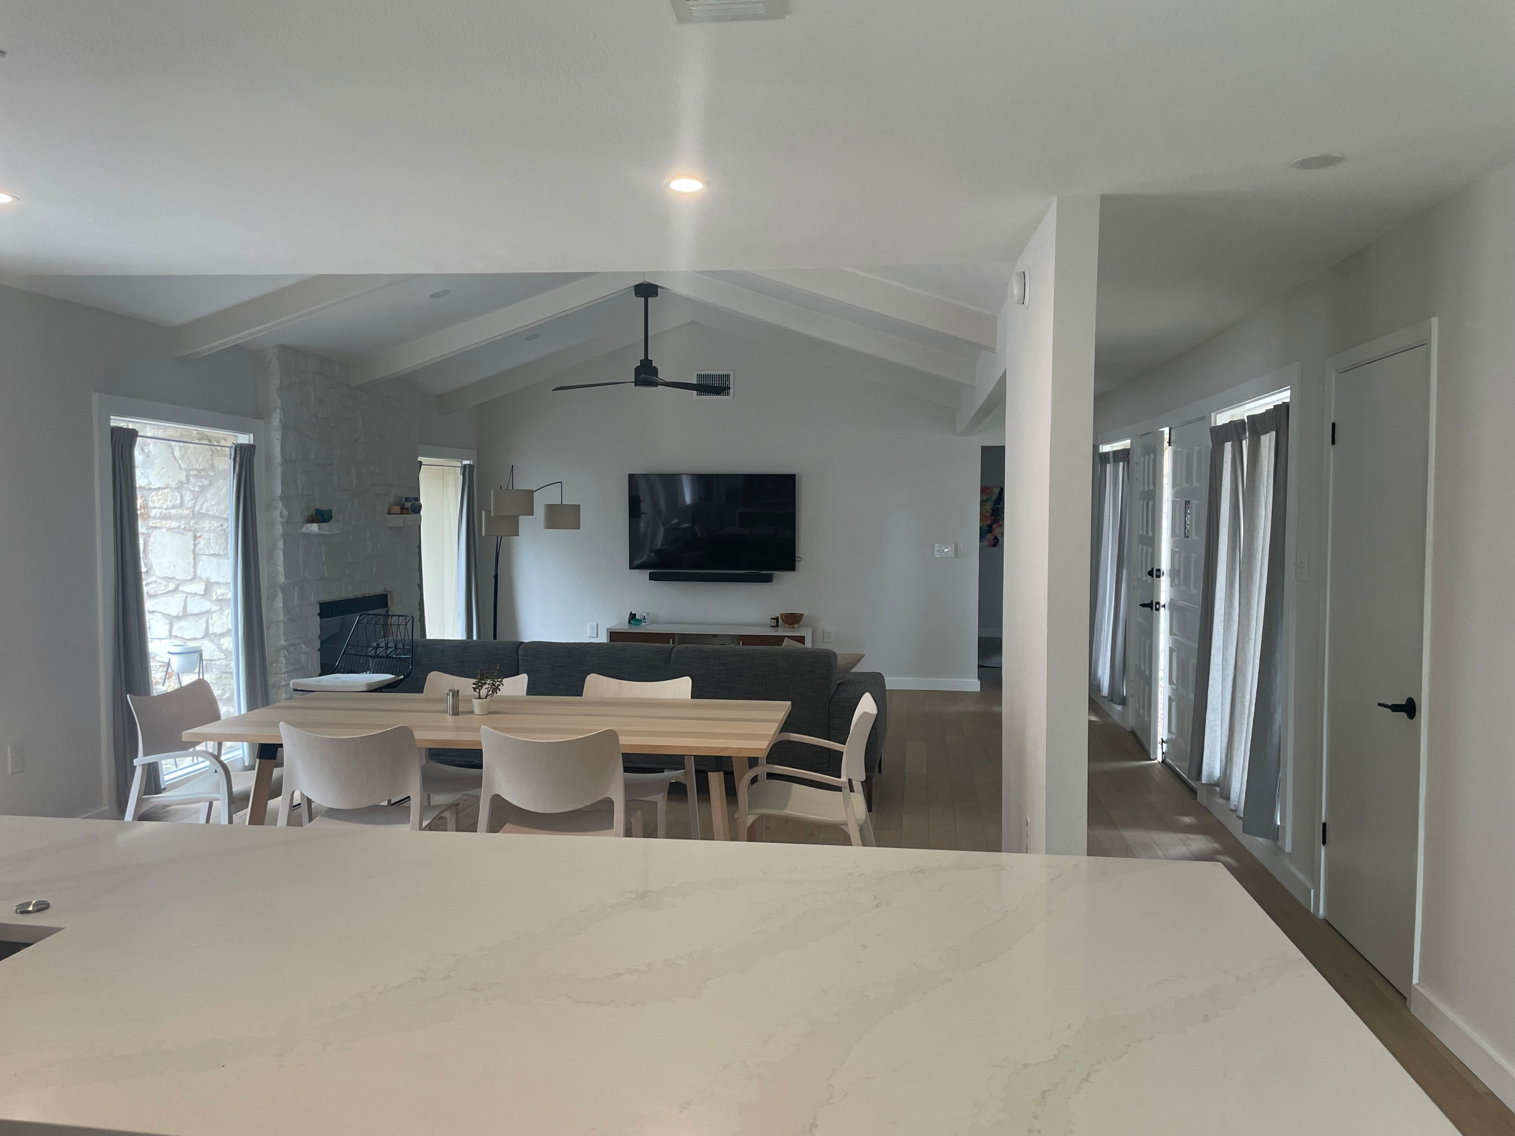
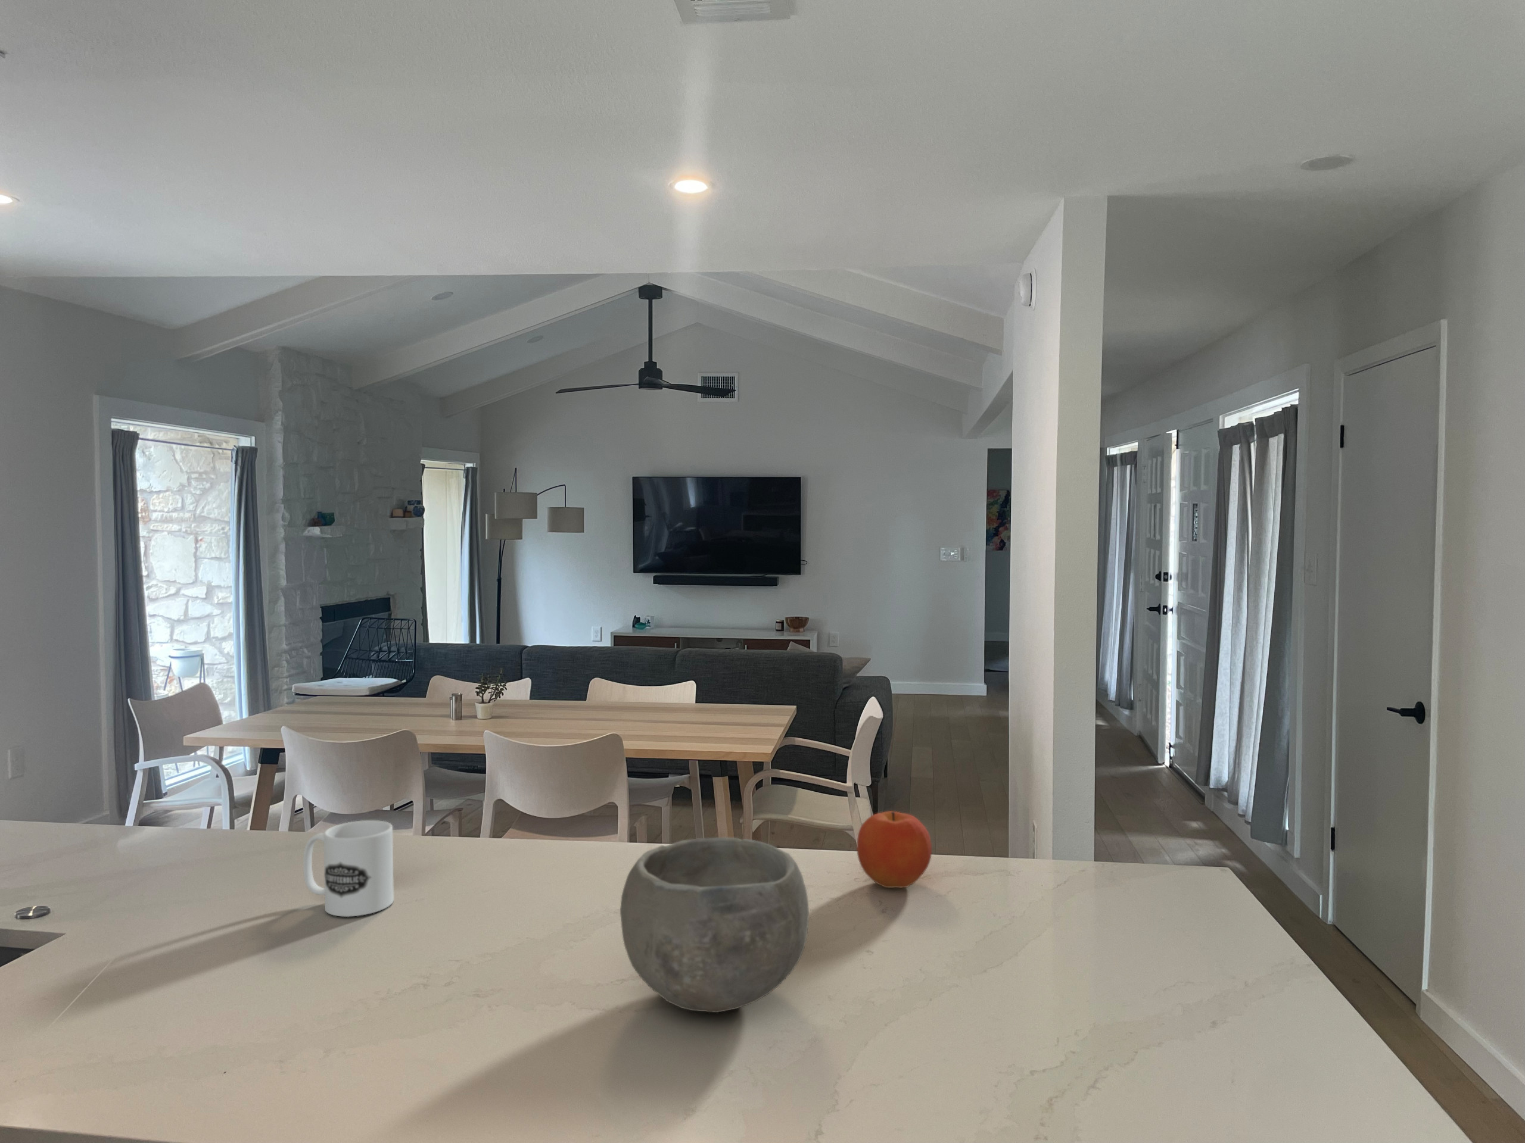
+ mug [303,820,394,917]
+ fruit [856,810,932,888]
+ bowl [620,837,809,1013]
